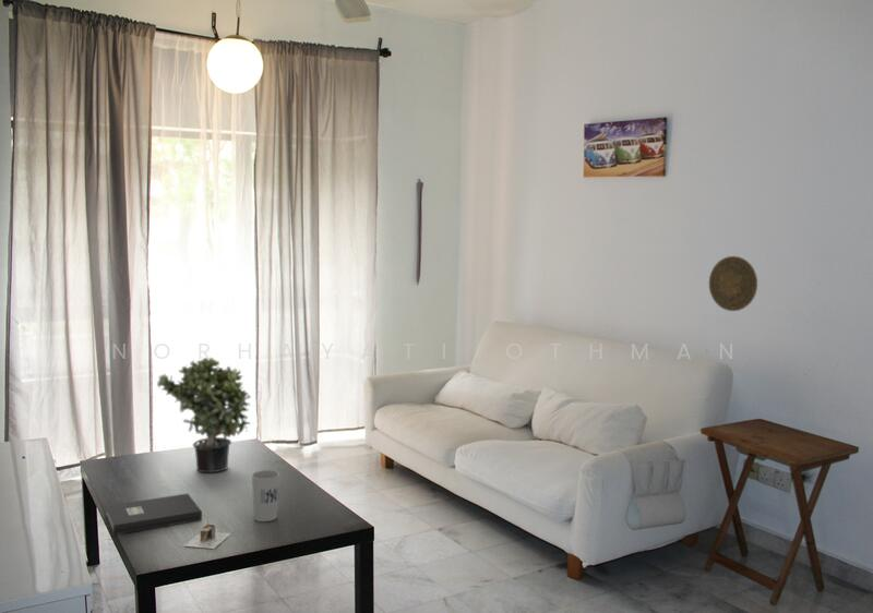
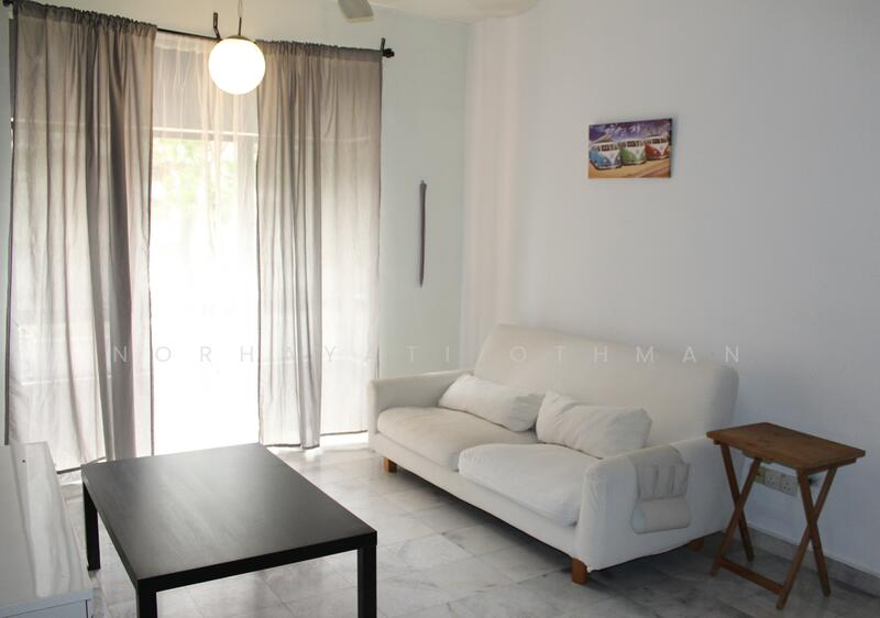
- book [104,493,203,536]
- potted plant [156,357,252,473]
- decorative plate [708,255,758,312]
- architectural model [183,516,232,550]
- cup [251,469,280,522]
